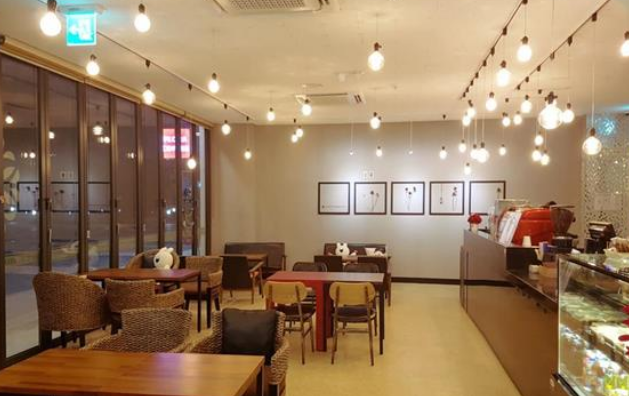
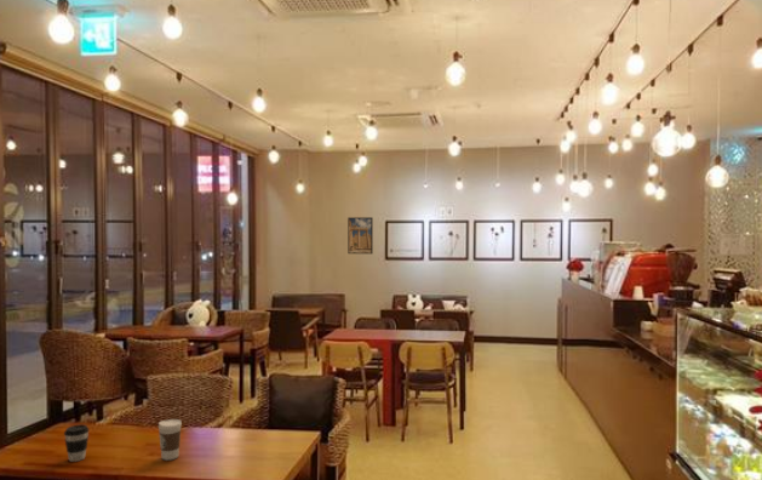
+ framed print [346,216,374,255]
+ coffee cup [63,423,90,463]
+ coffee cup [157,418,183,462]
